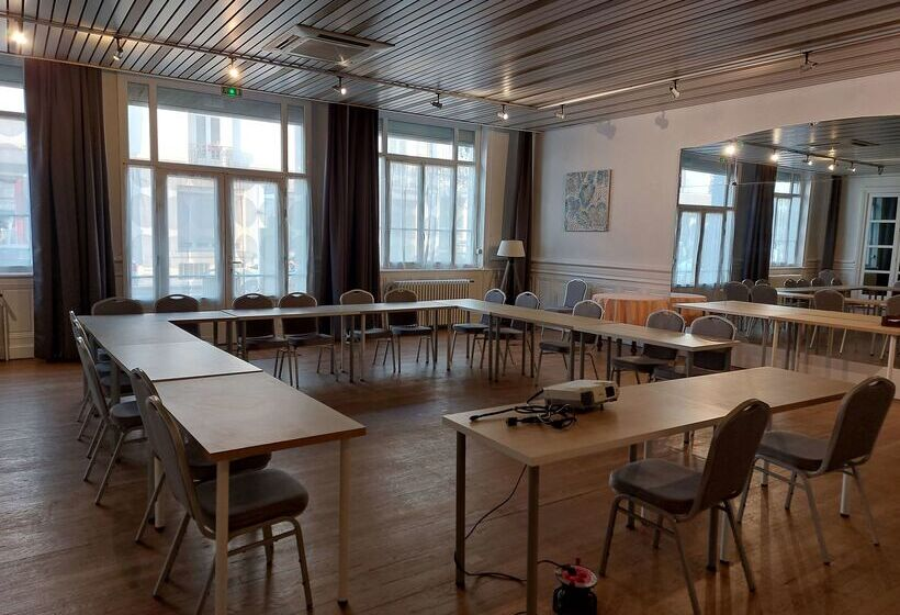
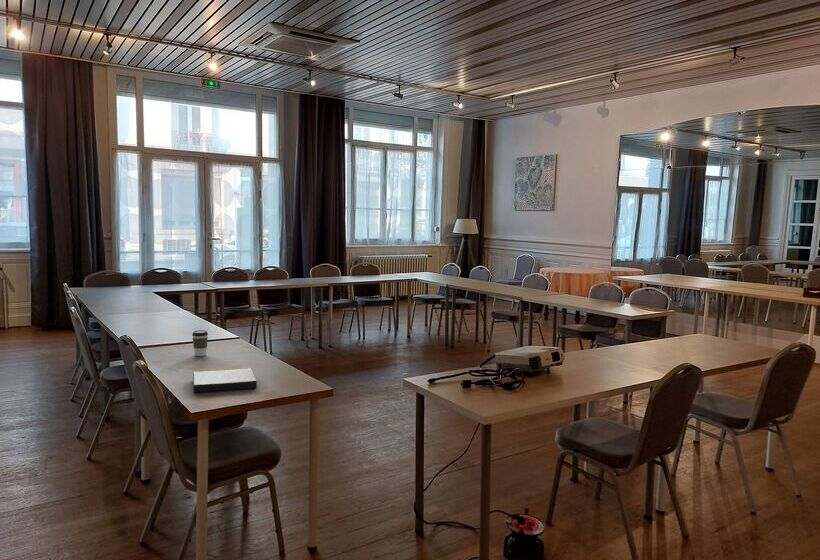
+ book [192,367,258,393]
+ coffee cup [191,329,209,357]
